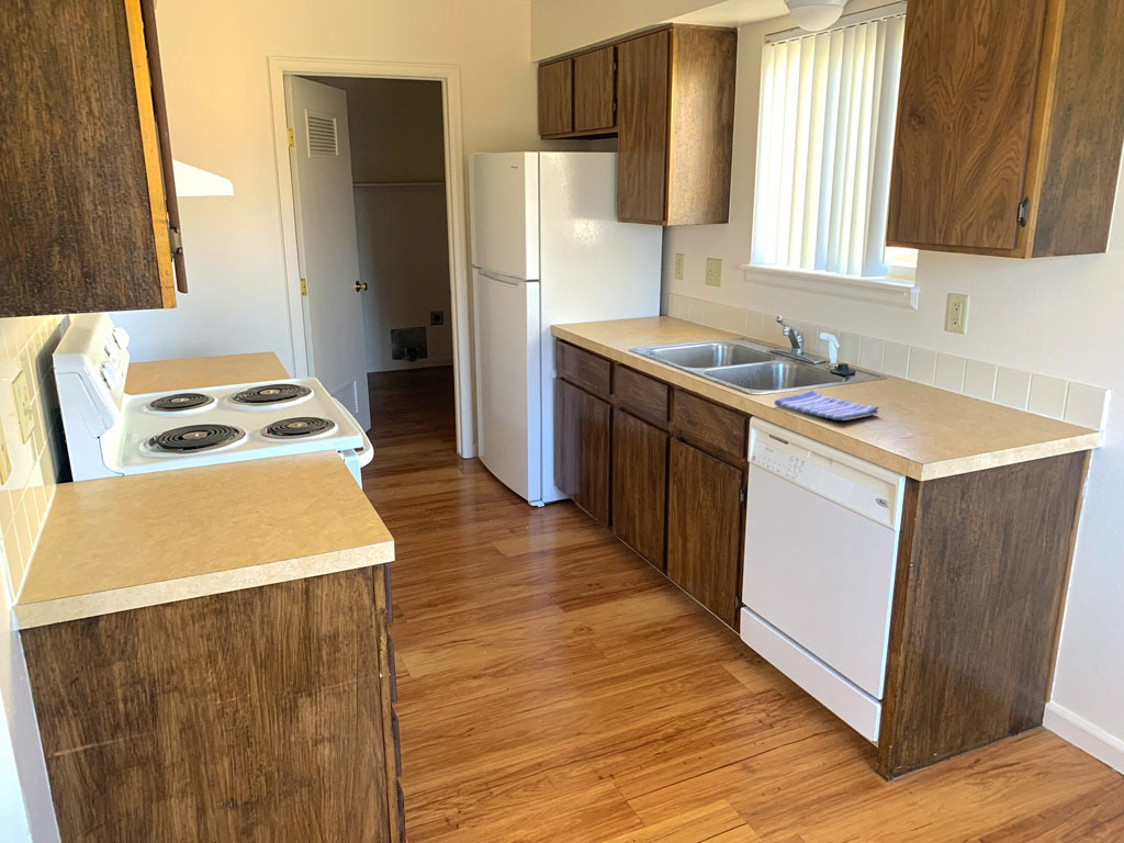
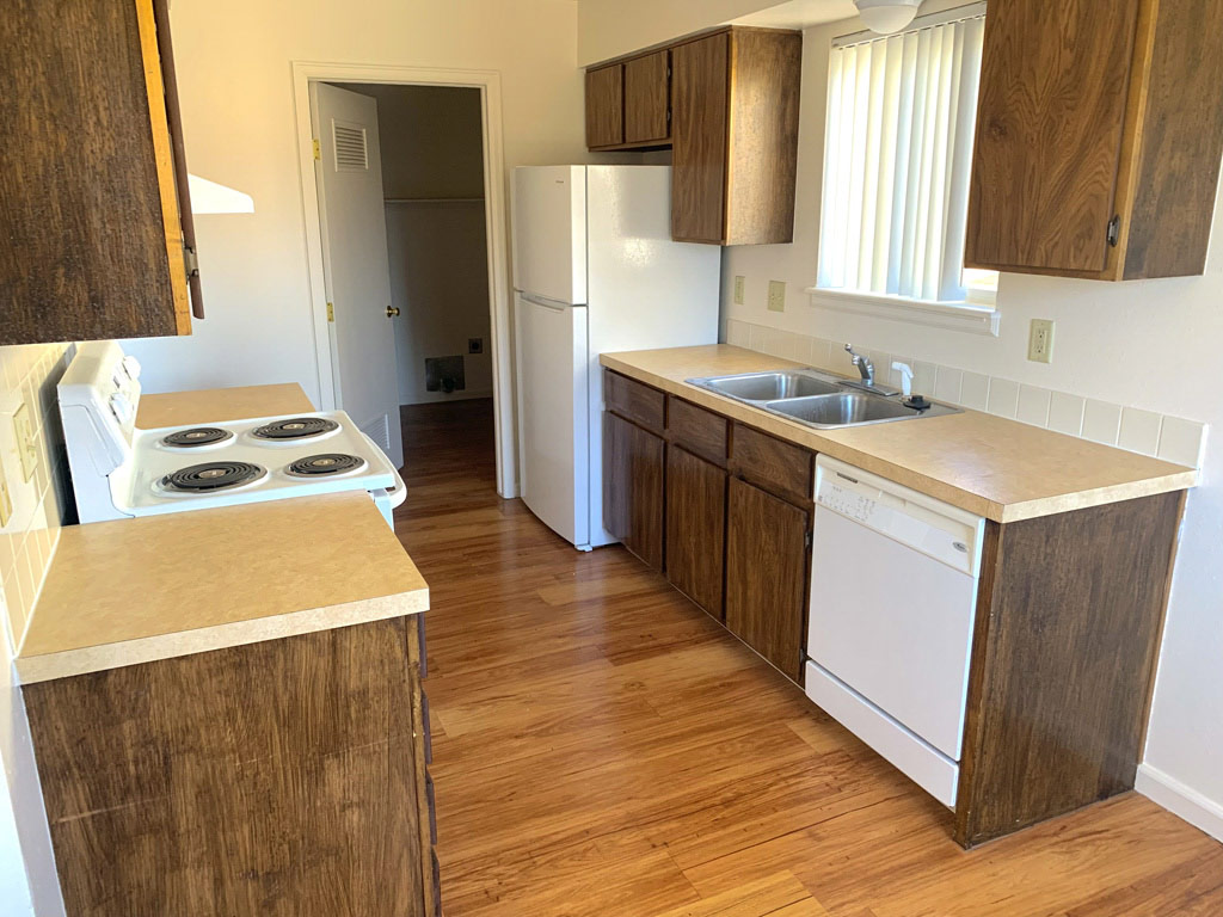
- dish towel [773,390,880,422]
